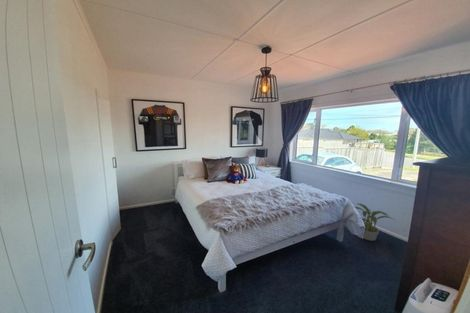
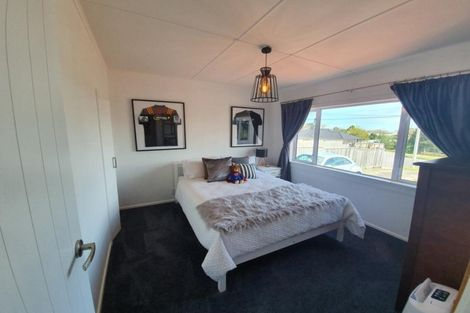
- potted plant [354,203,395,242]
